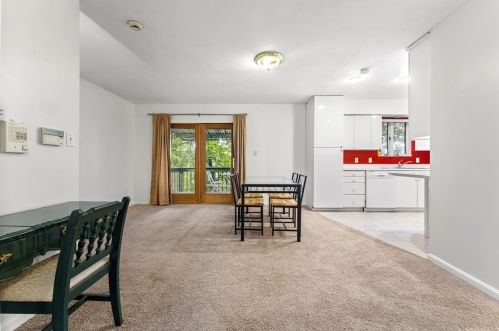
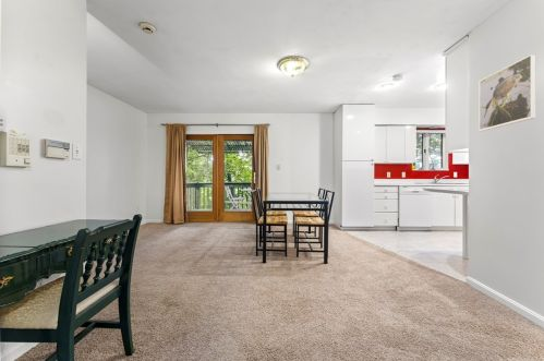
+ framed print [477,53,537,132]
